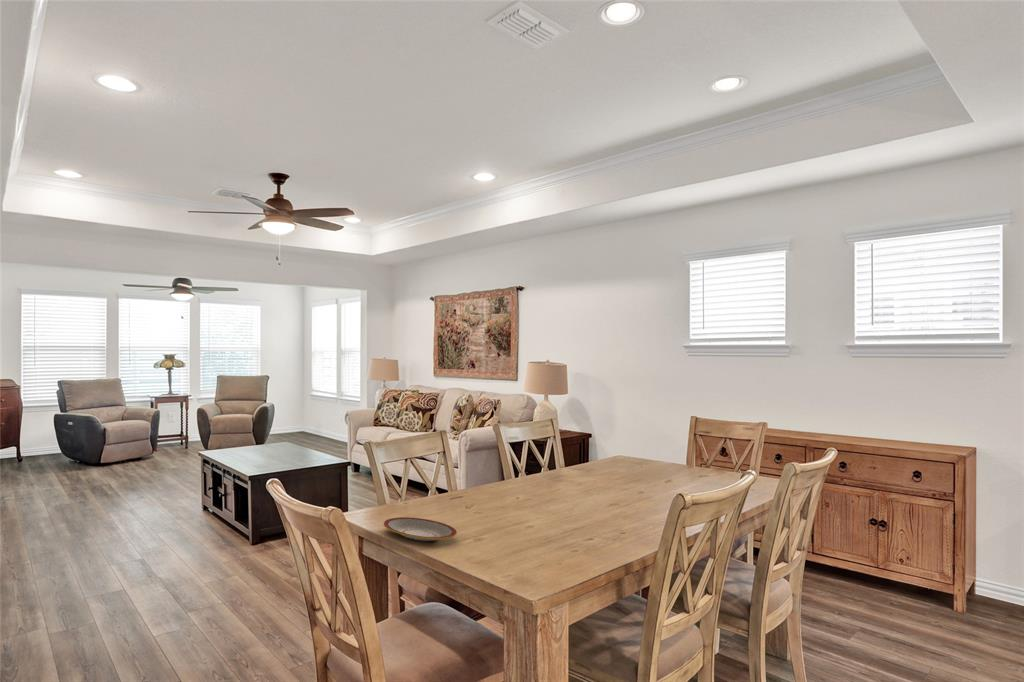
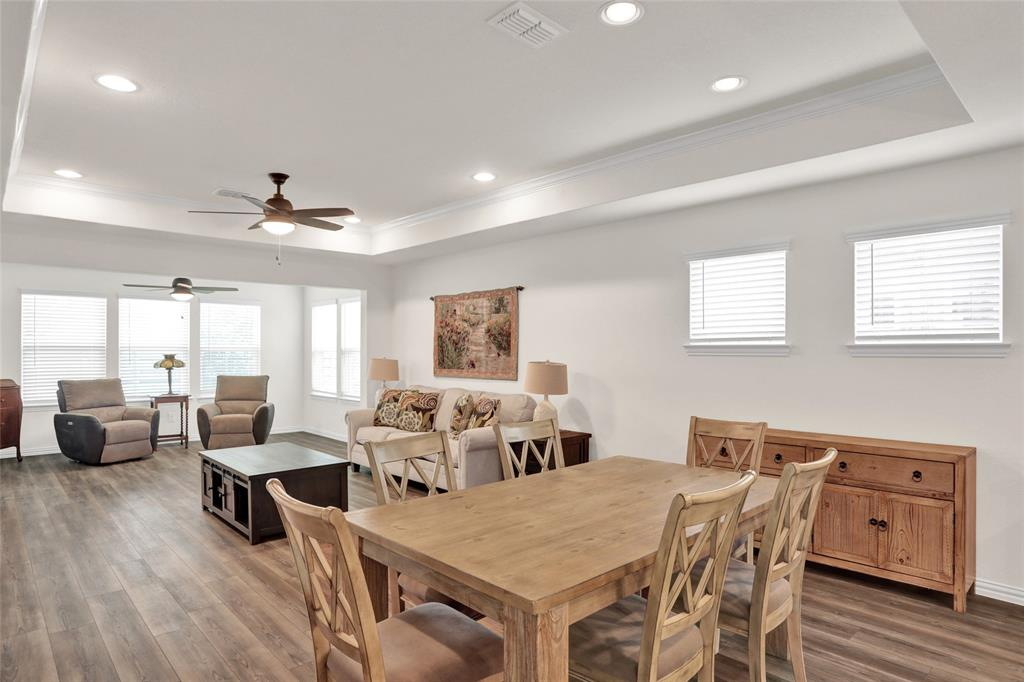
- plate [383,516,458,542]
